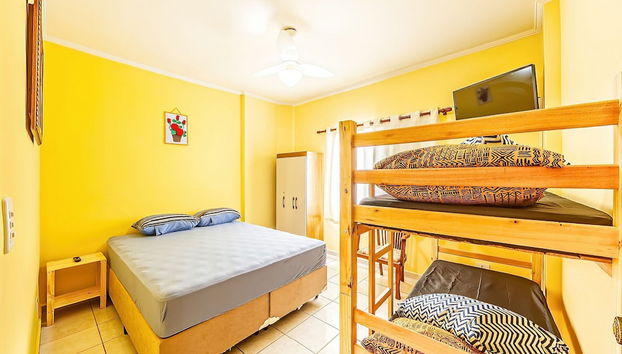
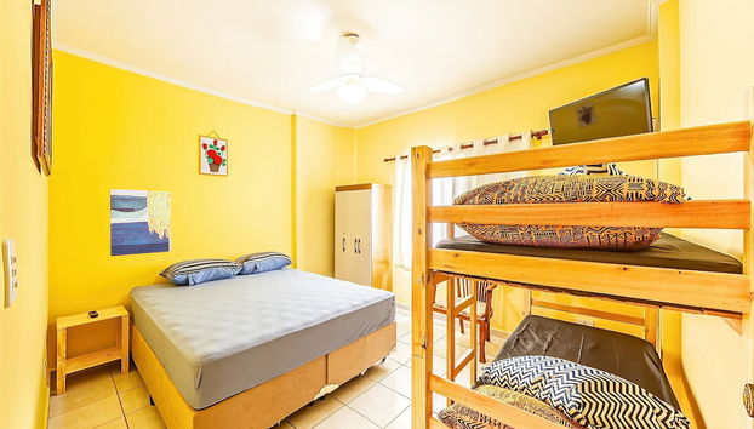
+ wall art [109,188,172,257]
